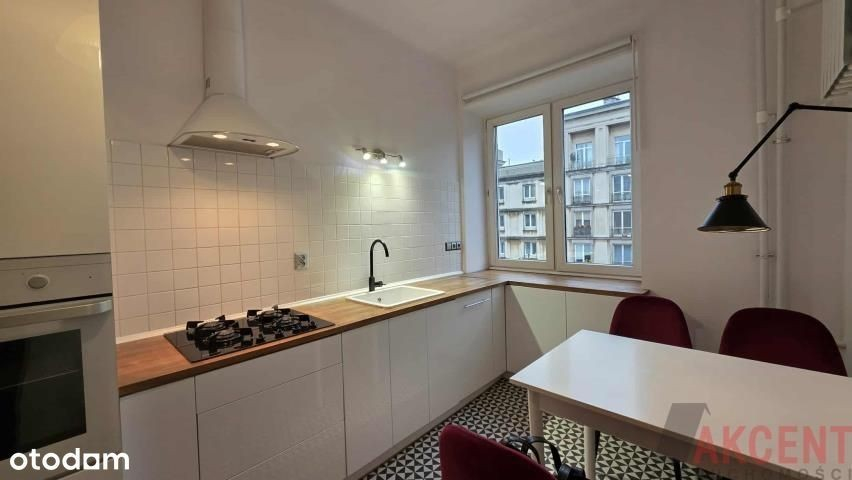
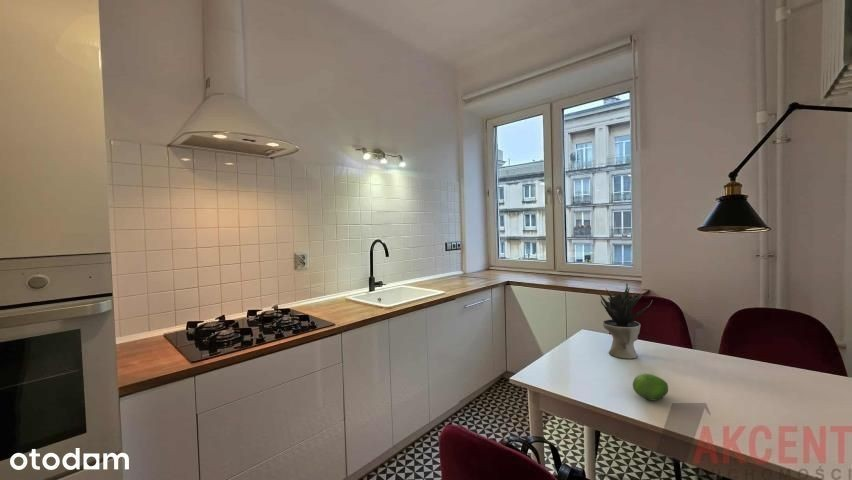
+ potted plant [599,282,653,360]
+ fruit [632,373,669,401]
